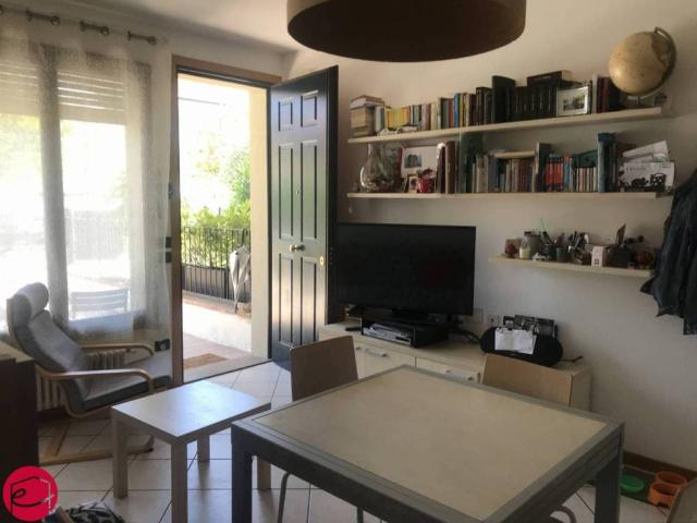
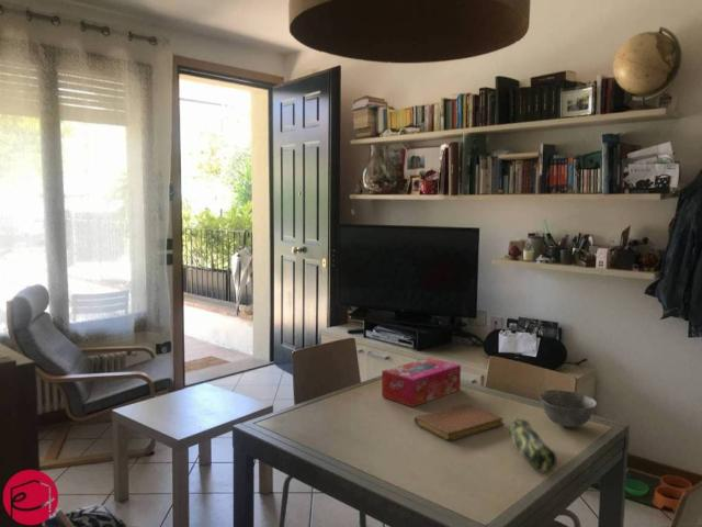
+ tissue box [381,357,462,408]
+ bowl [539,389,598,428]
+ pencil case [508,417,558,473]
+ notebook [414,402,505,441]
